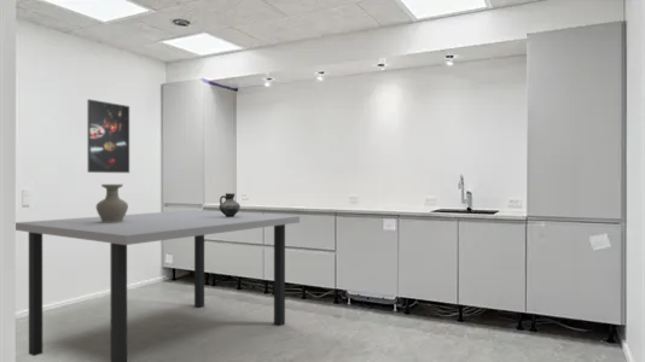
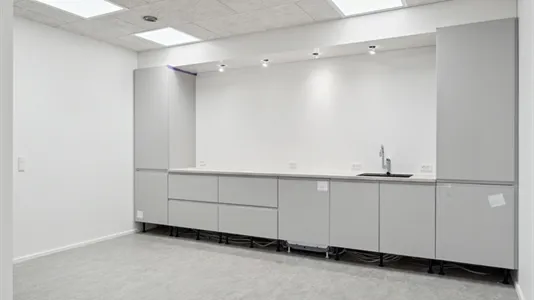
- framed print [87,98,130,174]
- ceramic pitcher [219,192,242,217]
- dining table [14,209,301,362]
- vase [95,183,129,222]
